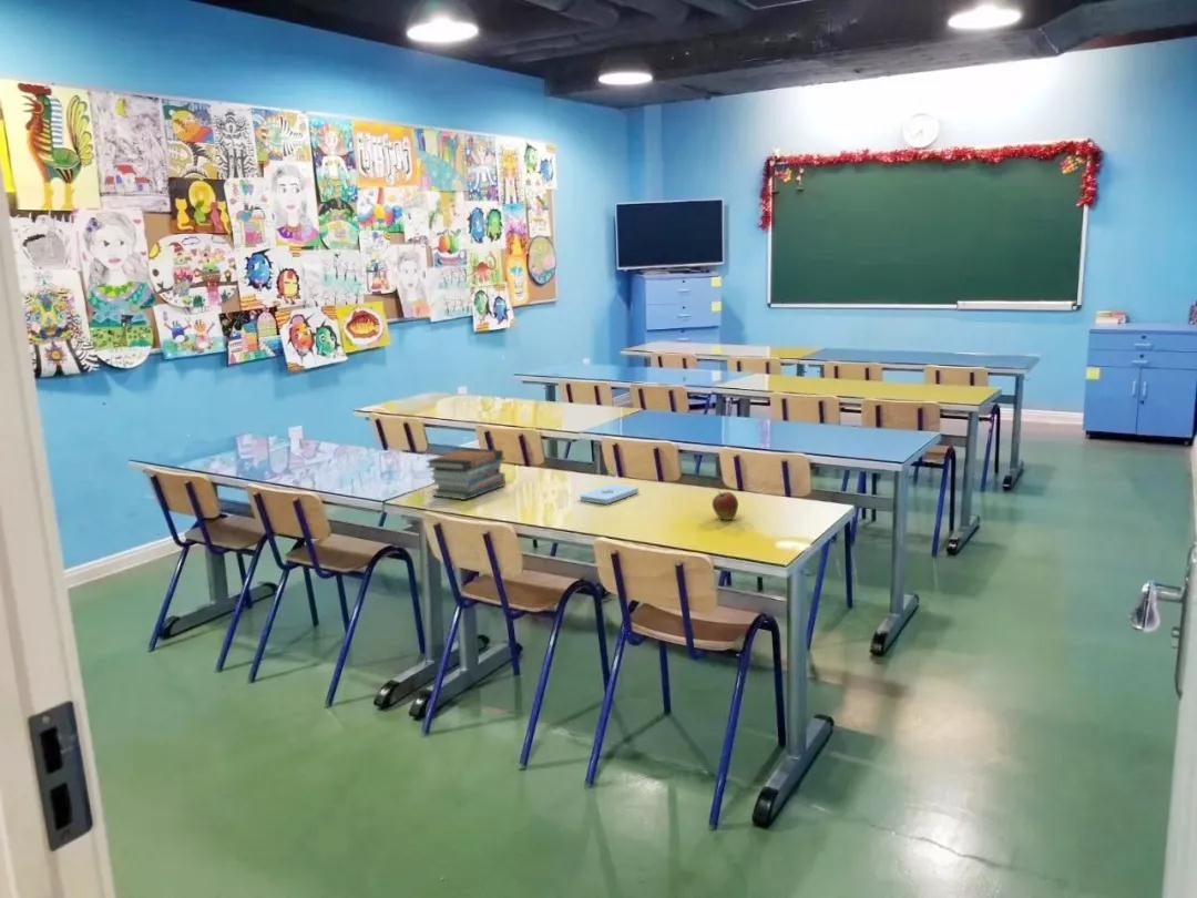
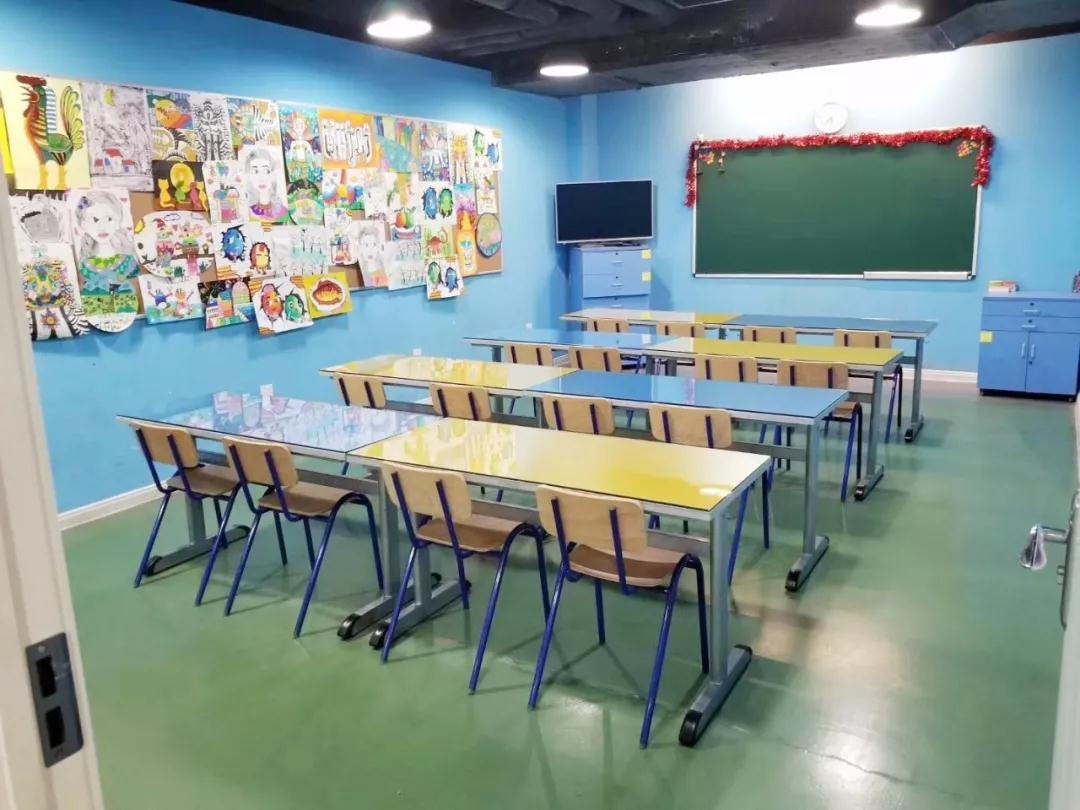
- apple [712,490,739,521]
- notepad [579,483,640,506]
- book stack [424,447,507,501]
